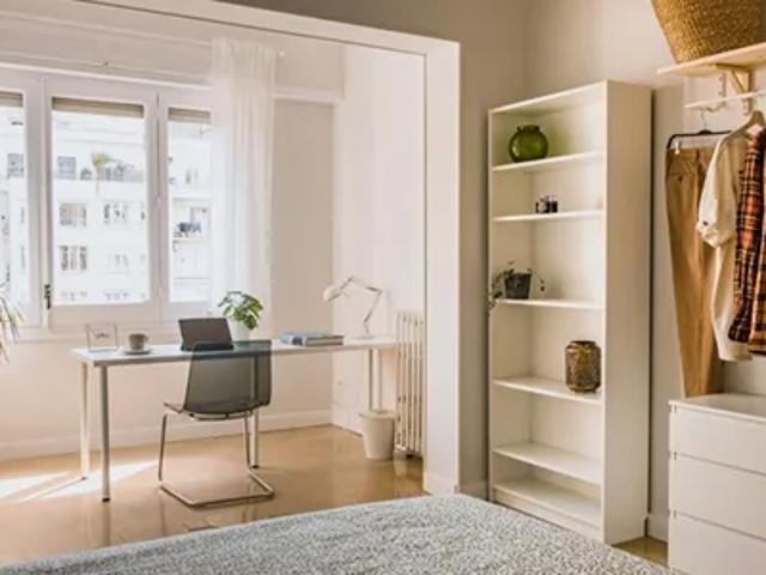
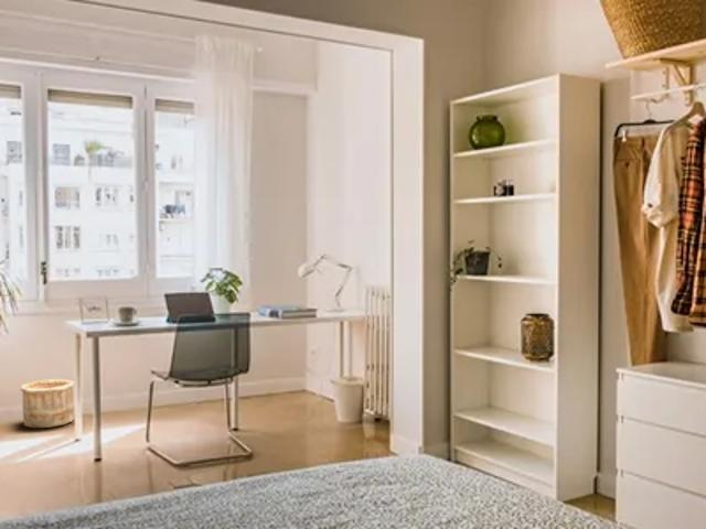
+ wooden bucket [20,378,75,429]
